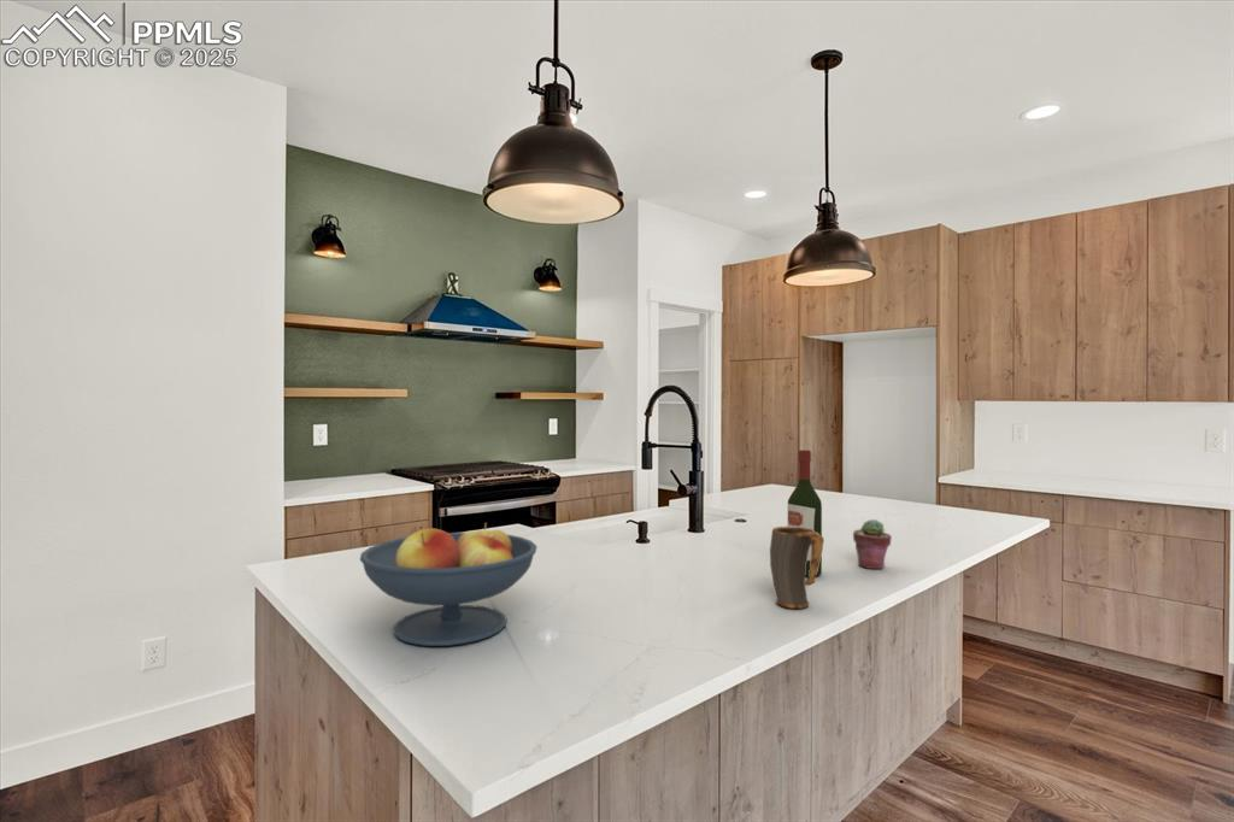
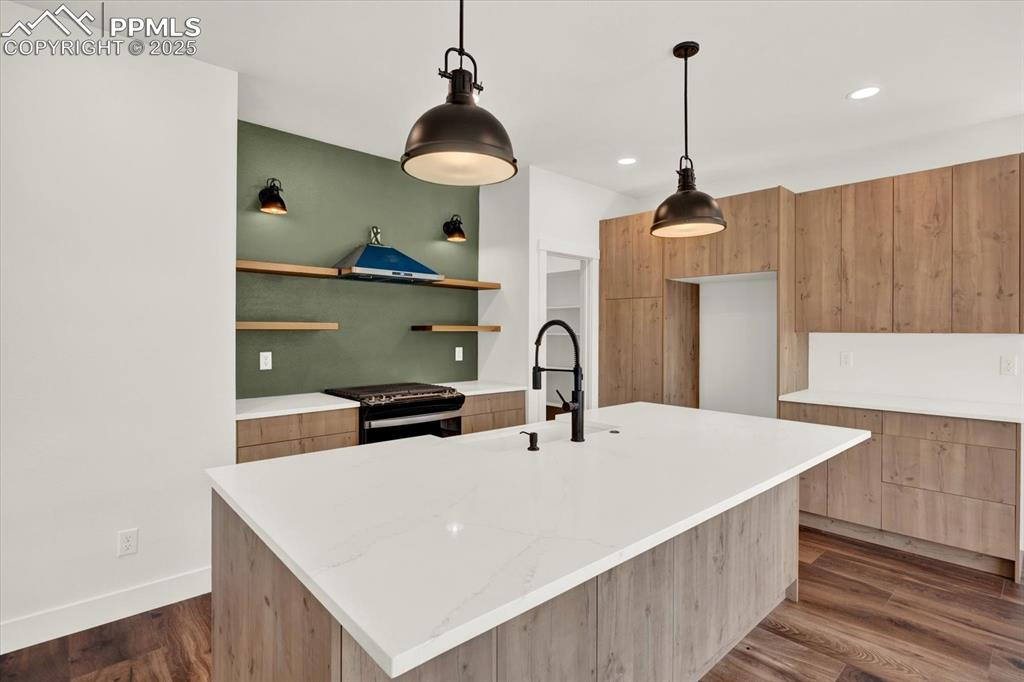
- wine bottle [787,448,823,577]
- mug [769,526,825,610]
- fruit bowl [359,522,537,647]
- potted succulent [852,518,893,570]
